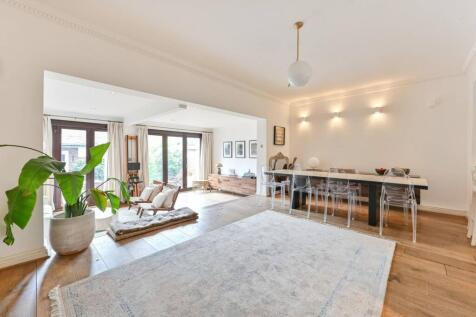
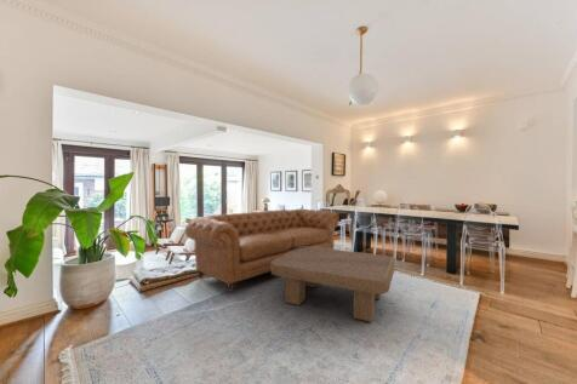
+ sofa [184,208,341,293]
+ coffee table [270,247,396,323]
